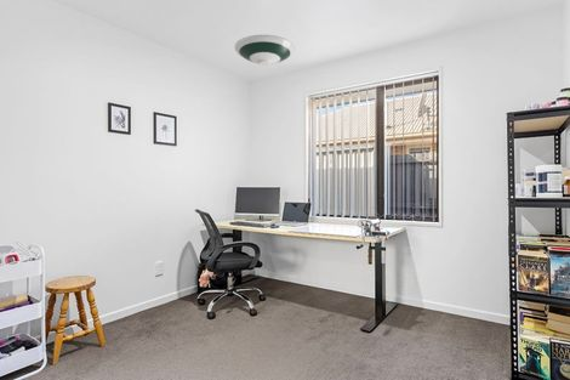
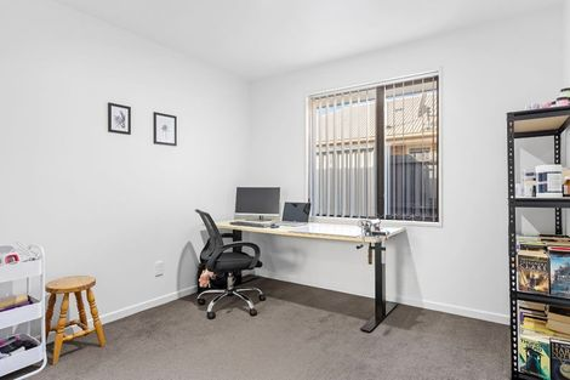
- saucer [234,34,296,67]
